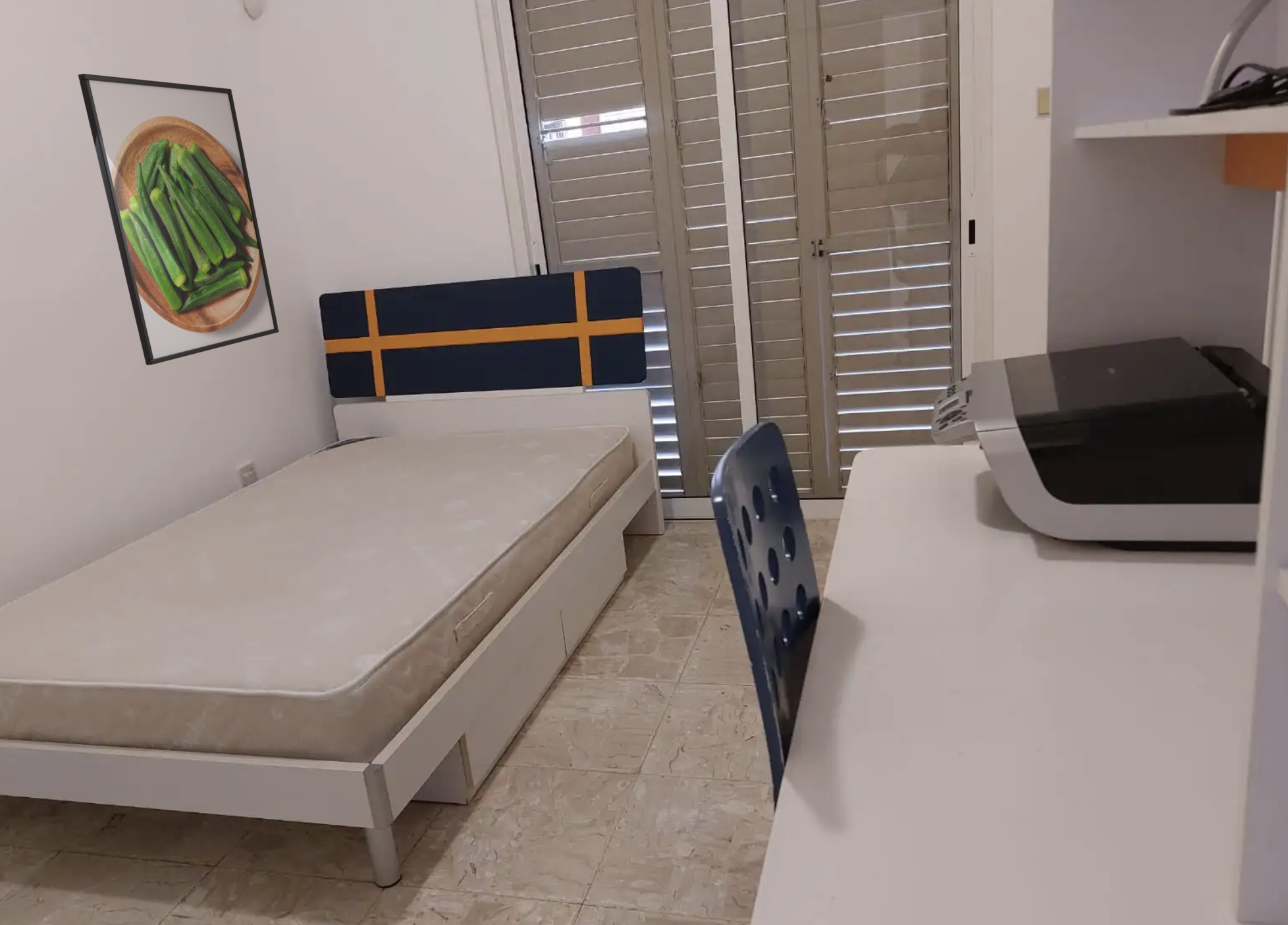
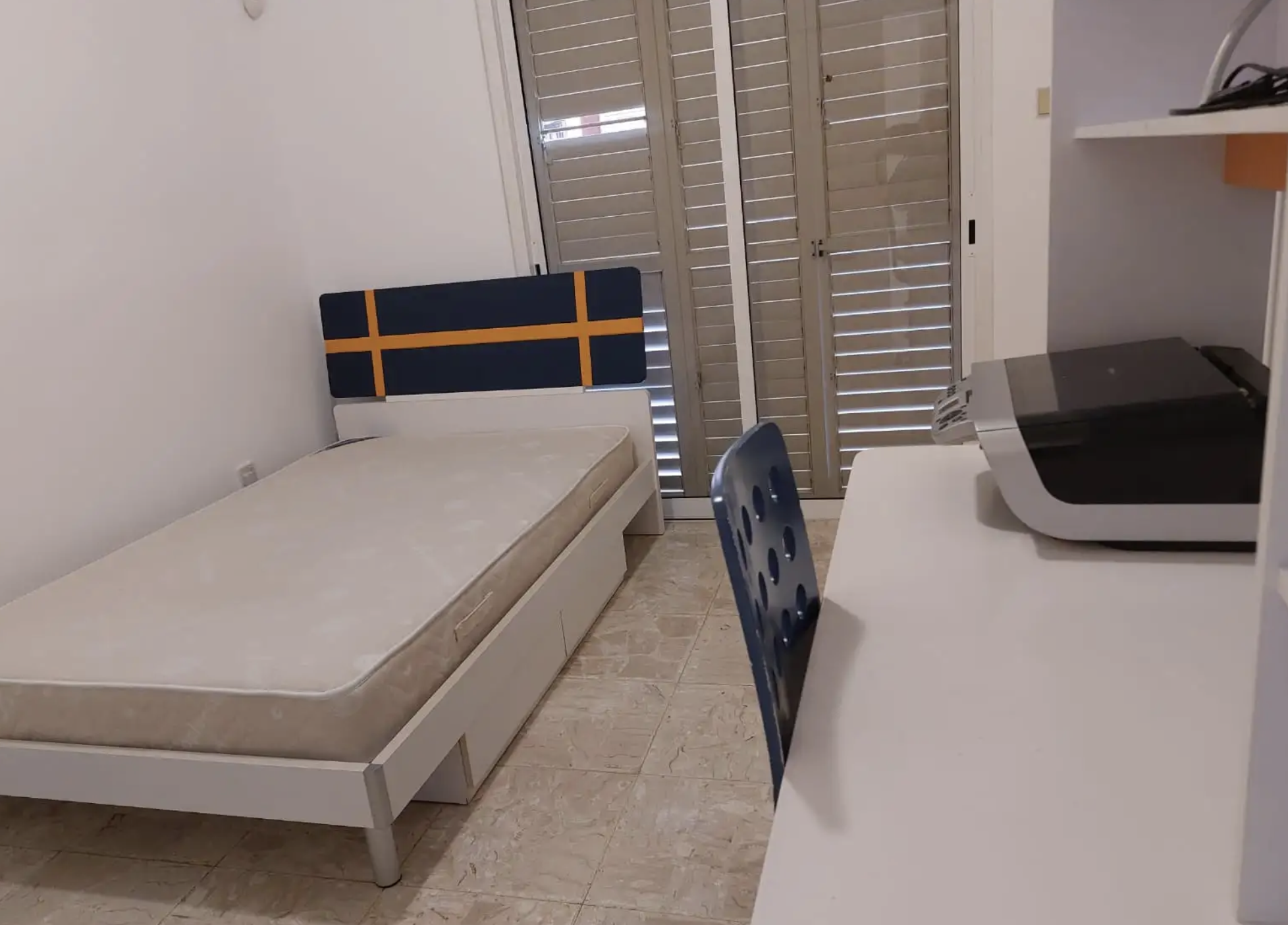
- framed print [78,73,279,366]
